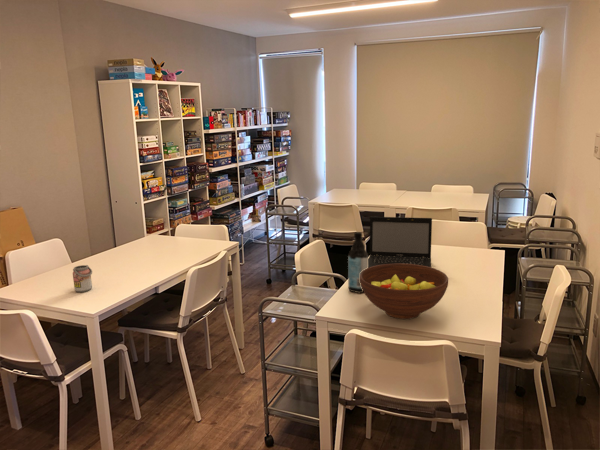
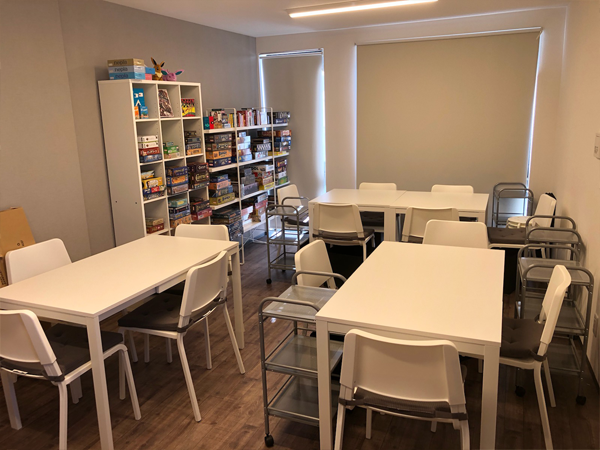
- water bottle [347,231,369,294]
- laptop [368,216,433,268]
- beverage can [72,264,93,293]
- fruit bowl [360,263,449,320]
